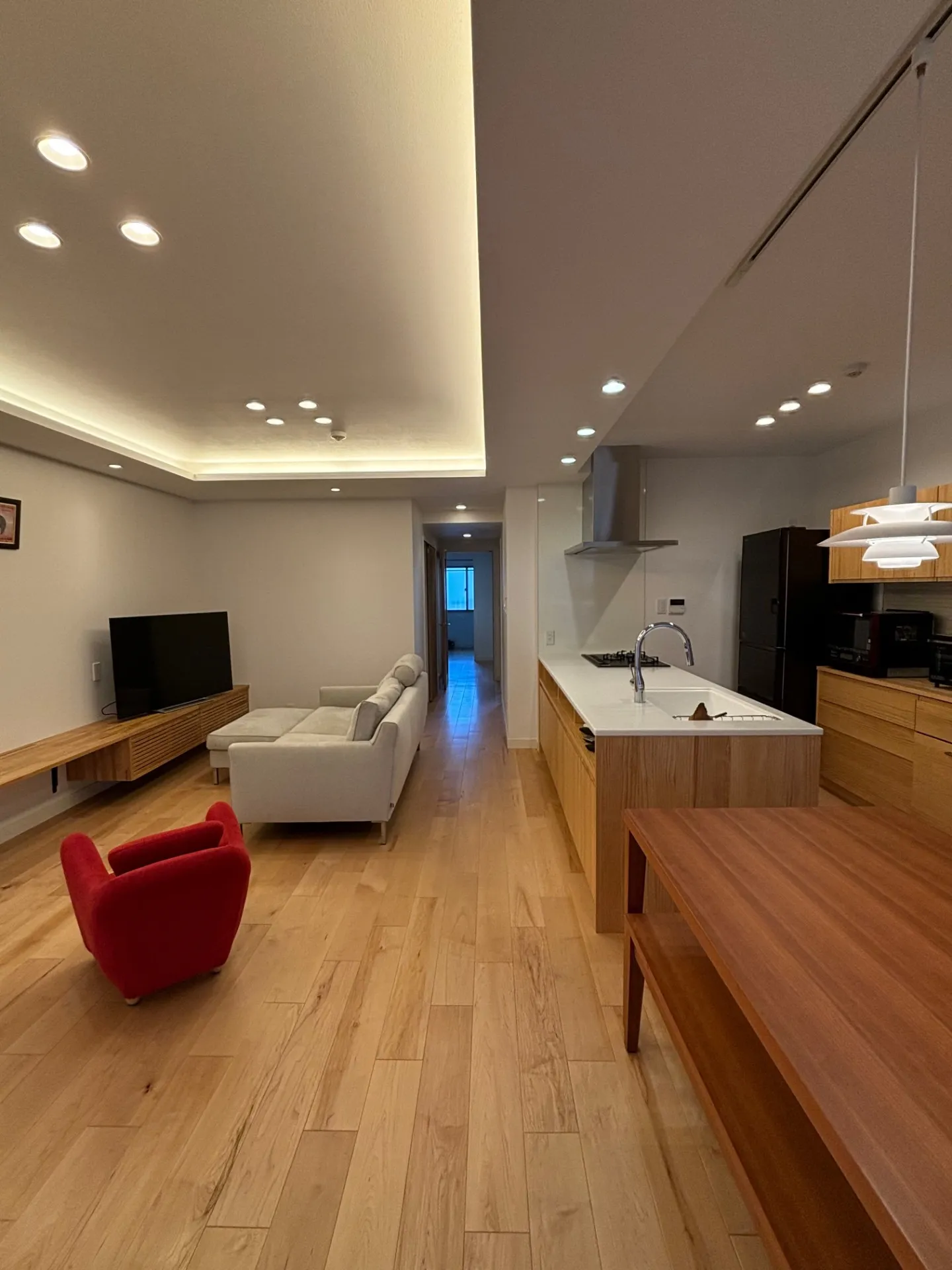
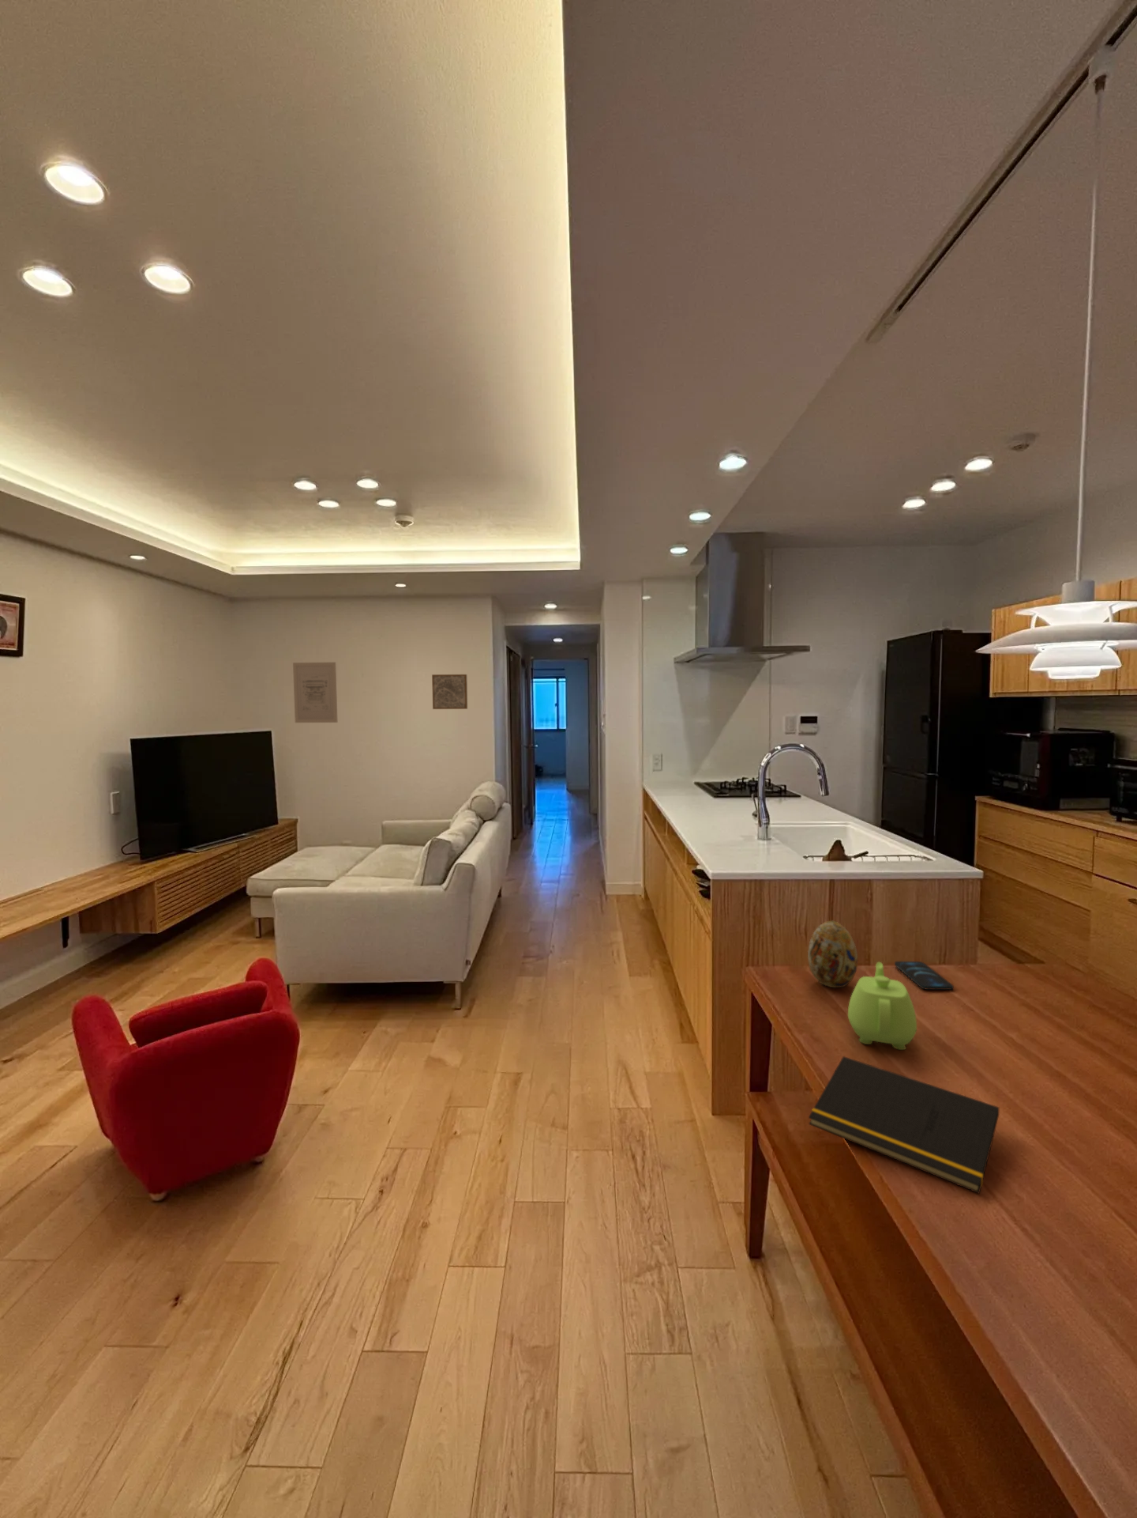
+ wall art [293,662,339,723]
+ notepad [807,1055,1000,1194]
+ wall art [431,674,468,710]
+ smartphone [893,961,954,991]
+ teapot [847,961,917,1051]
+ decorative egg [807,920,859,988]
